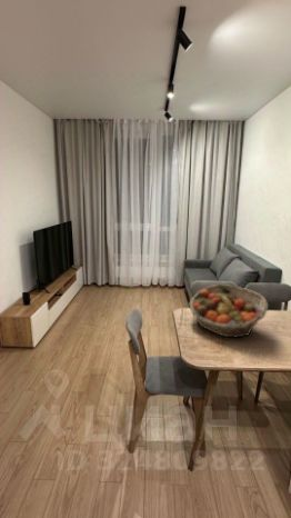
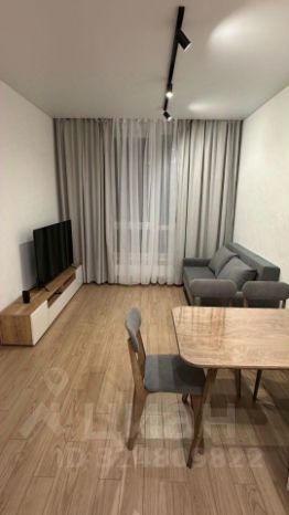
- fruit basket [188,283,269,338]
